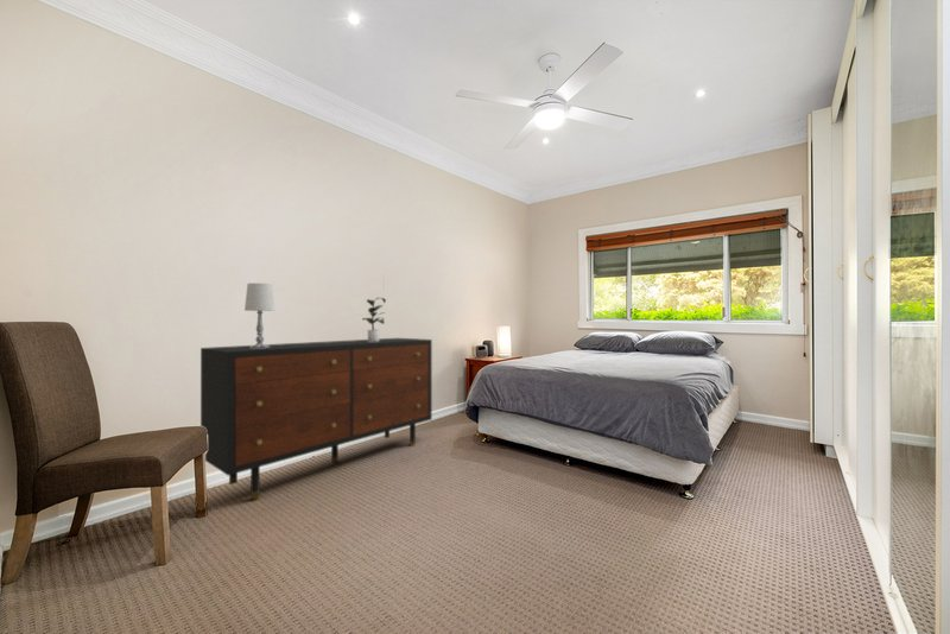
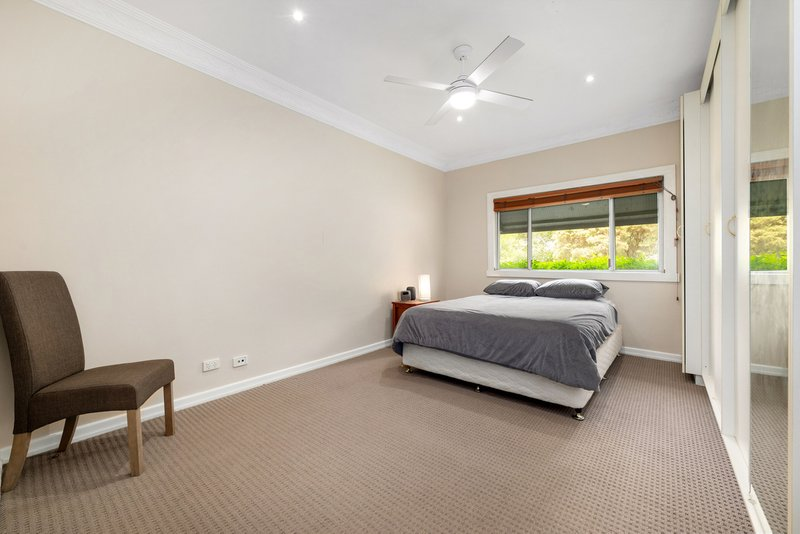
- table lamp [243,283,276,348]
- dresser [200,337,433,500]
- potted plant [359,297,387,342]
